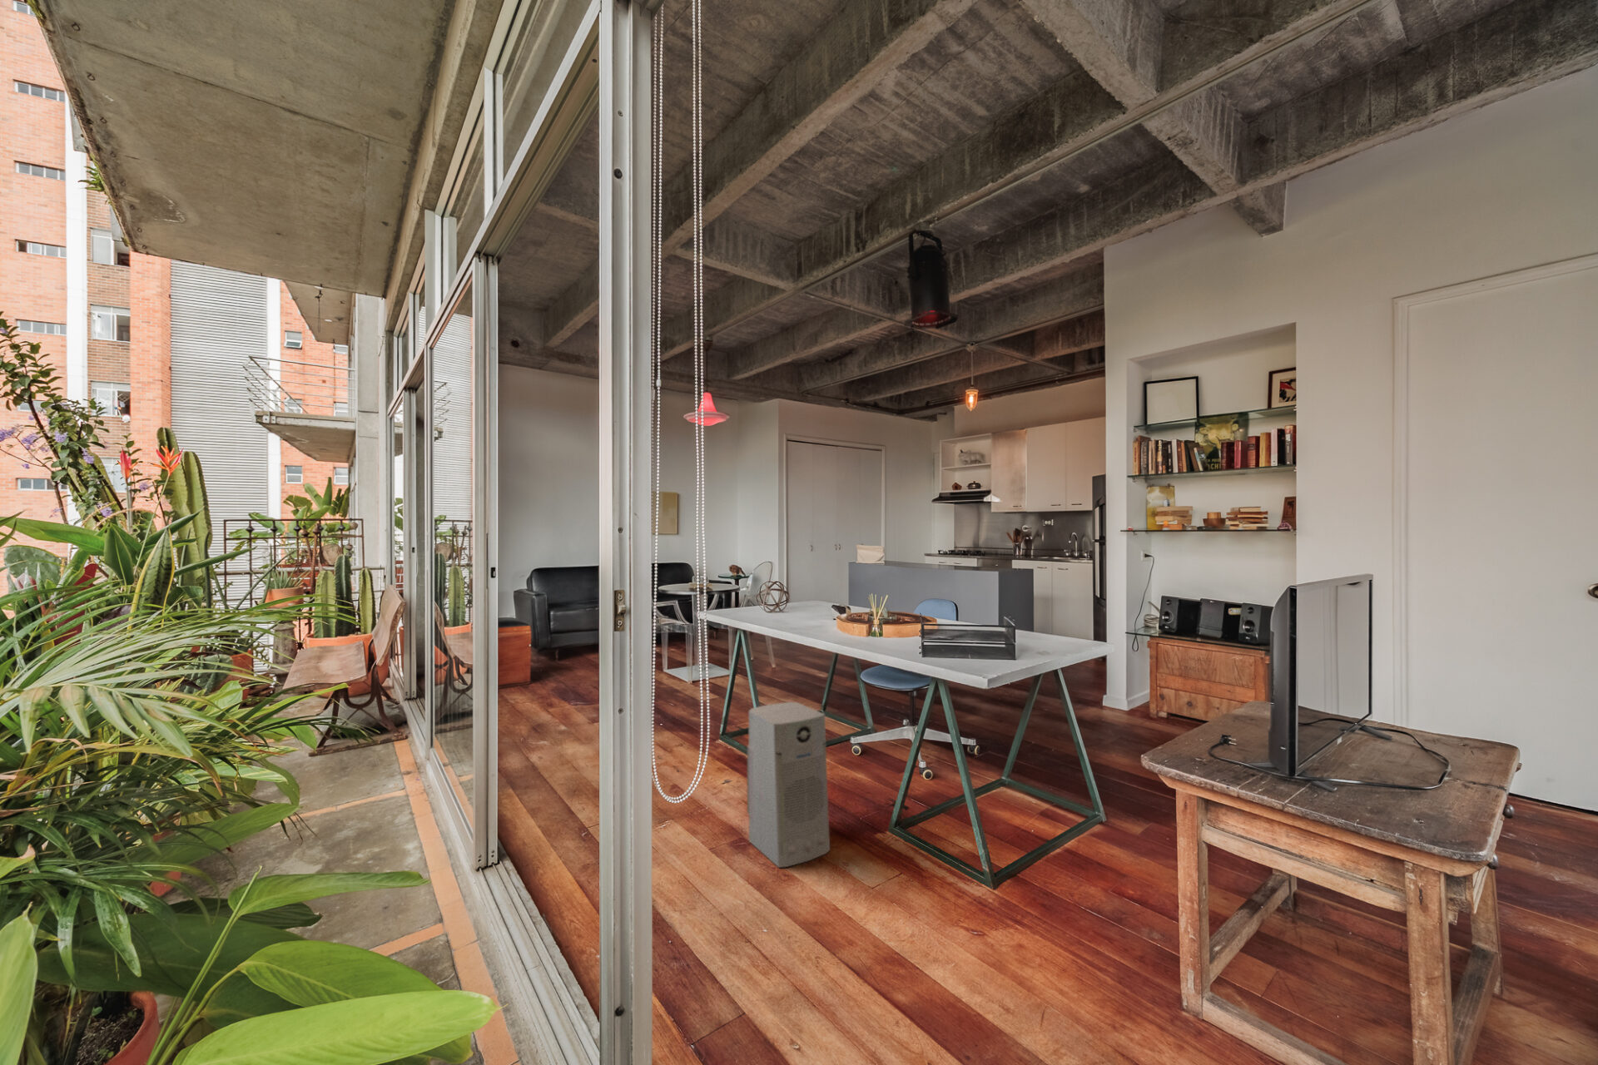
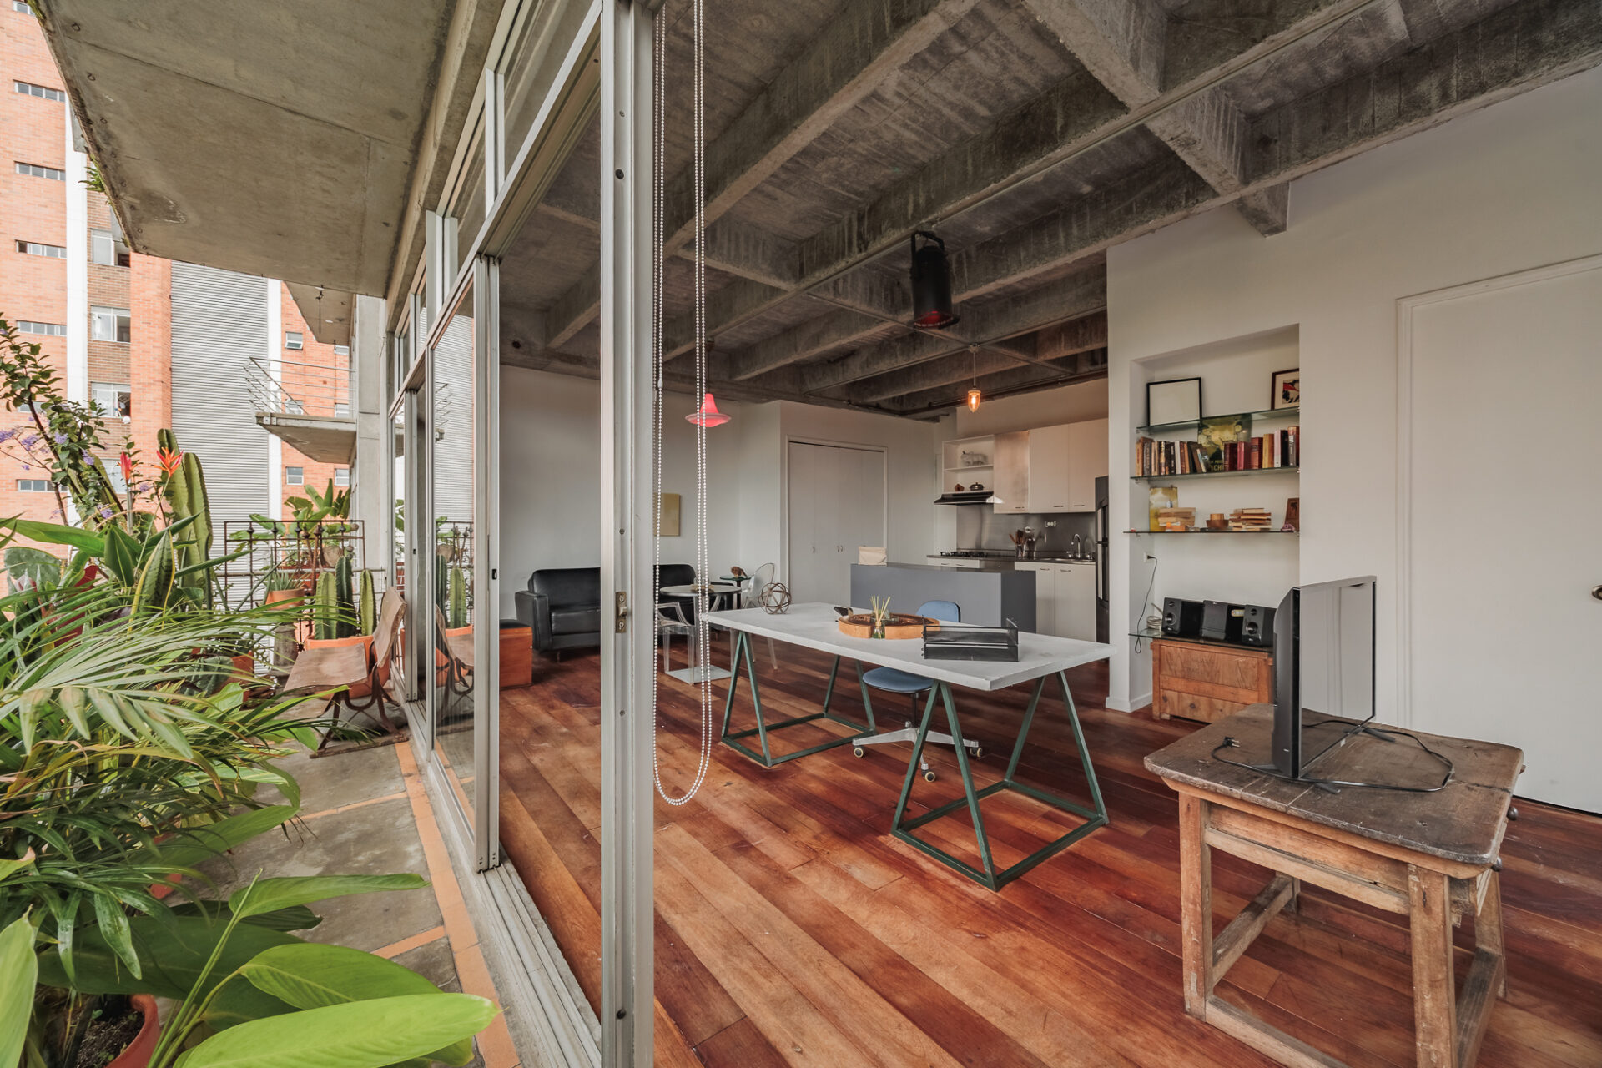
- air purifier [747,701,831,869]
